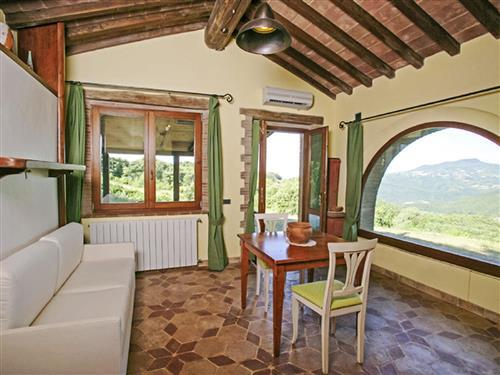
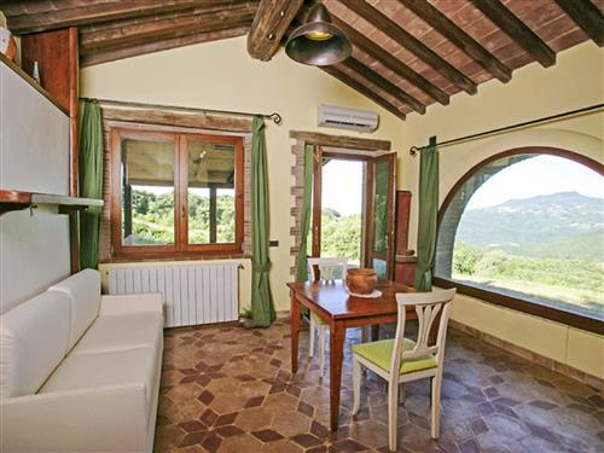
+ potted plant [238,304,260,330]
